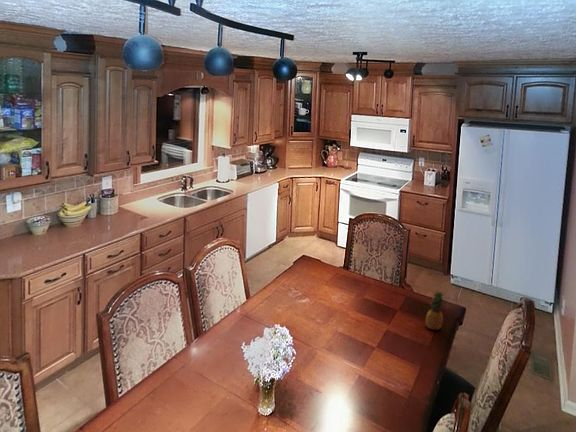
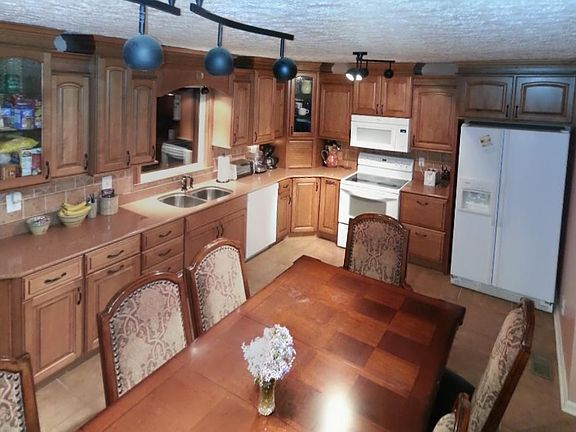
- fruit [425,289,446,331]
